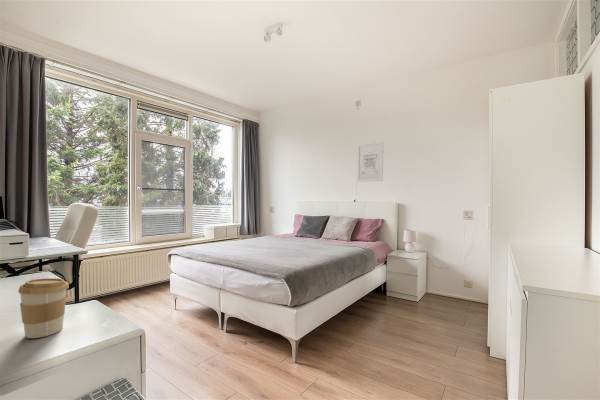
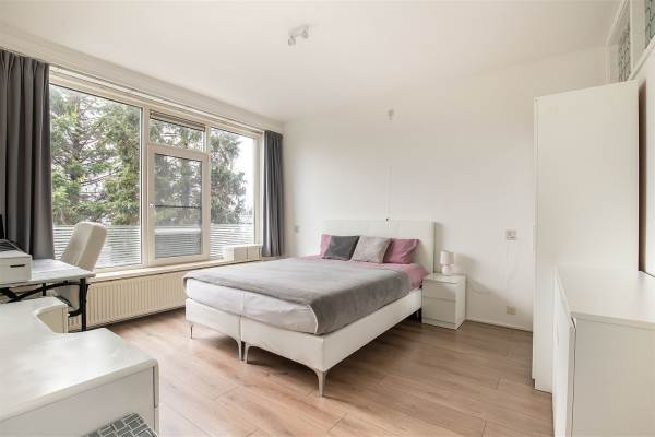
- coffee cup [17,277,70,339]
- wall art [356,141,384,183]
